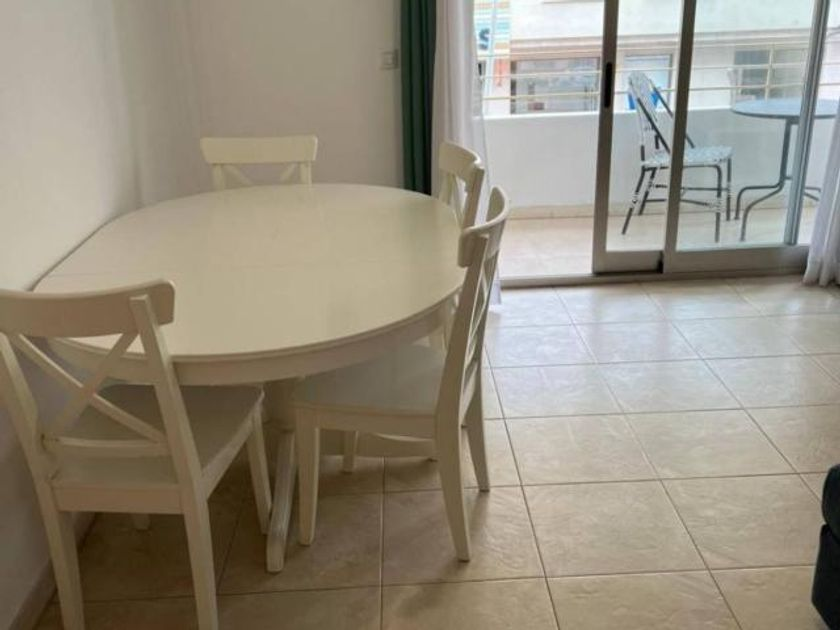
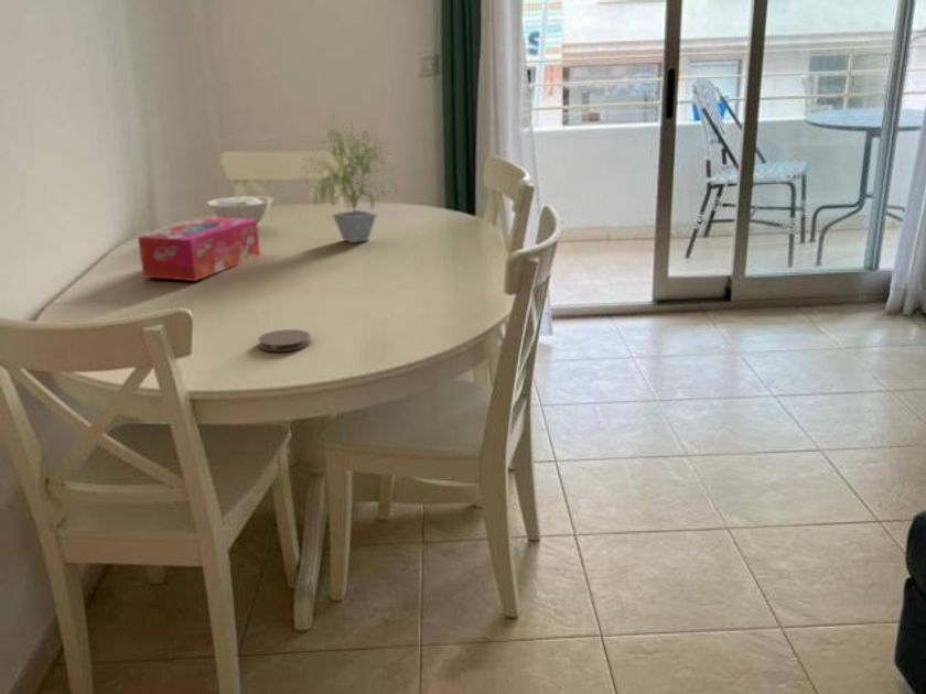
+ potted plant [294,112,399,243]
+ tissue box [137,216,261,282]
+ coaster [257,328,312,353]
+ bowl [206,195,274,225]
